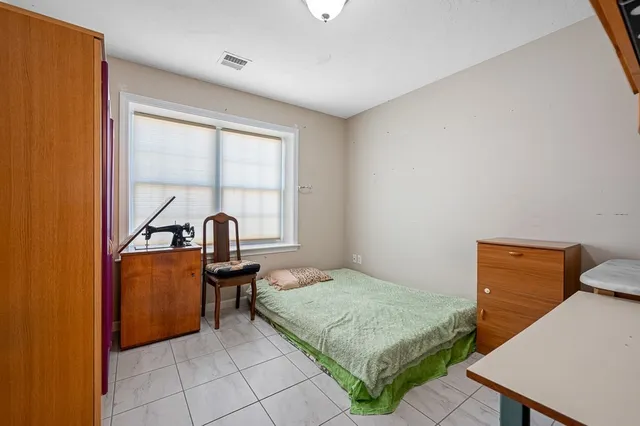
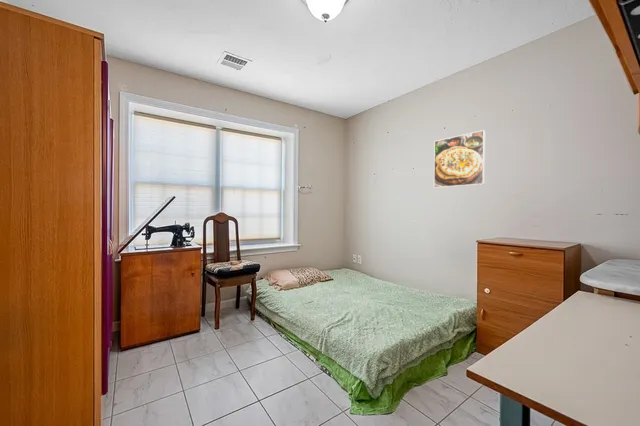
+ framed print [433,129,486,189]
